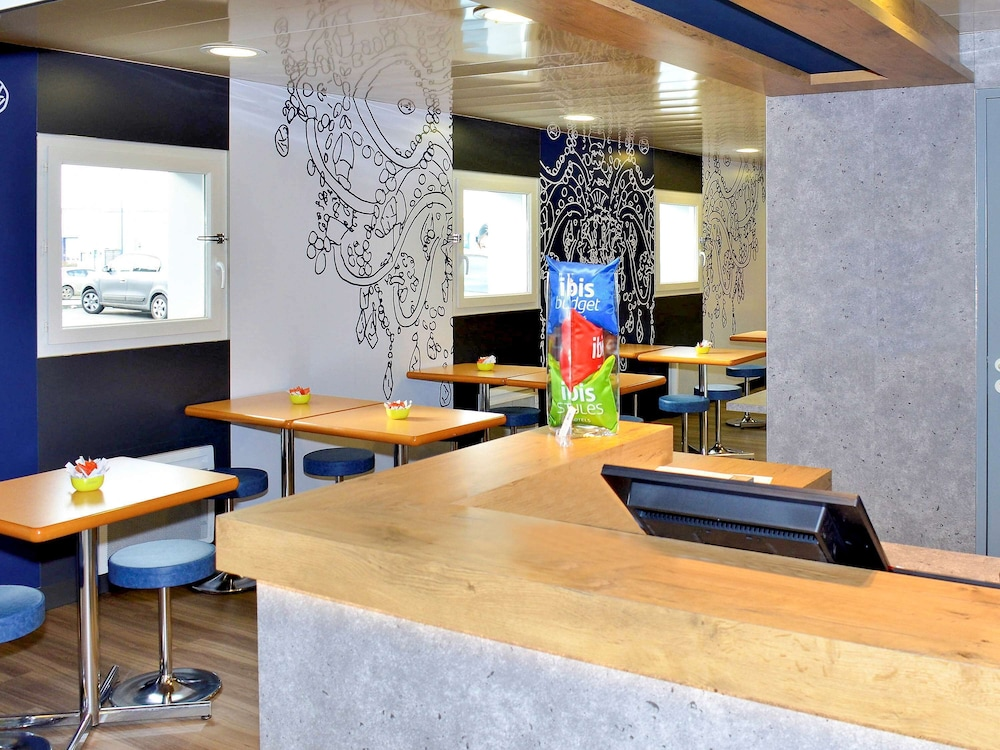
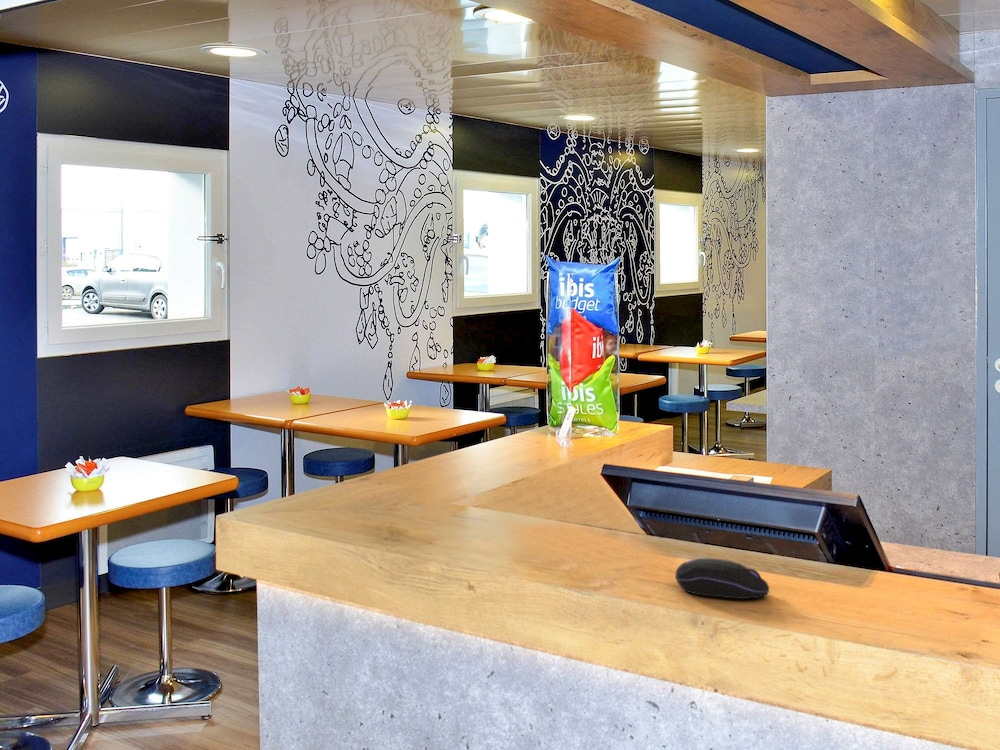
+ computer mouse [674,557,770,600]
